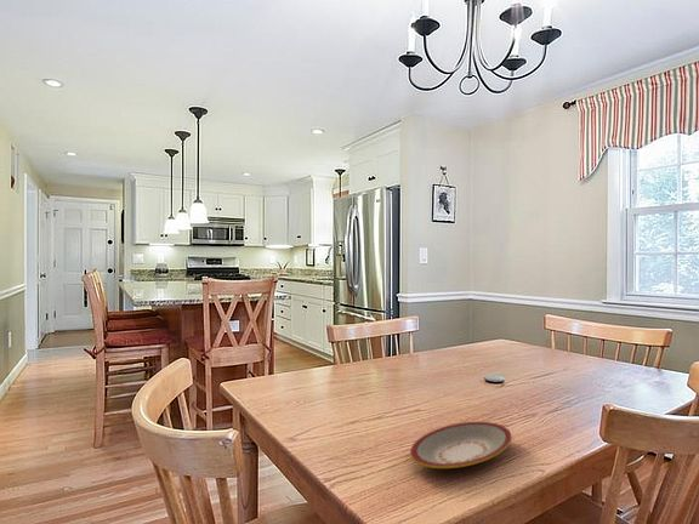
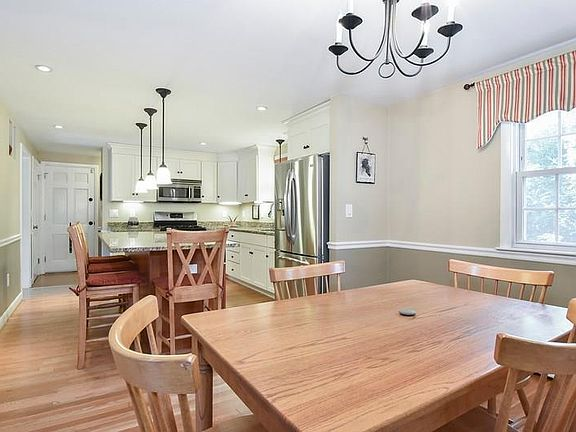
- plate [409,421,513,469]
